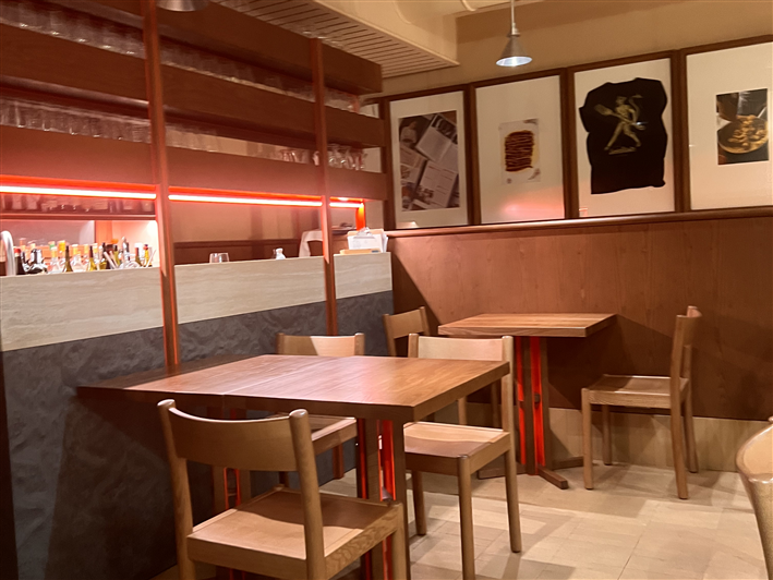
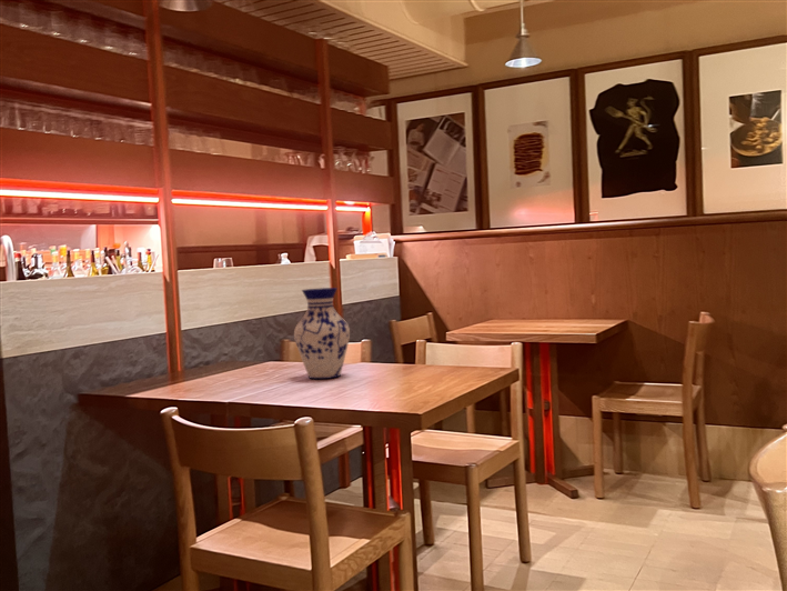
+ vase [293,287,351,380]
